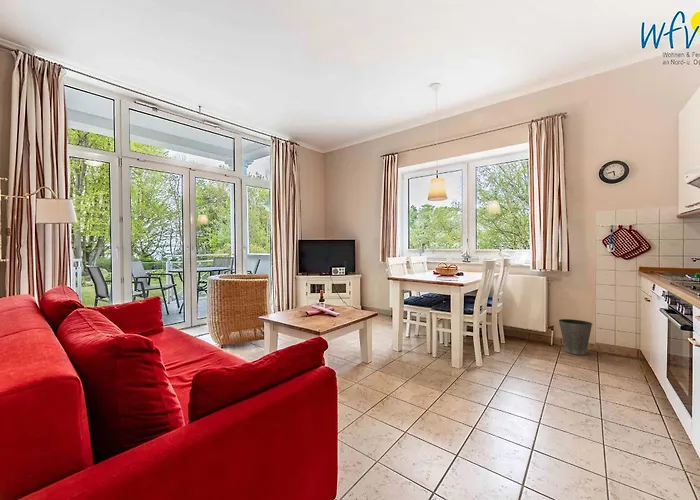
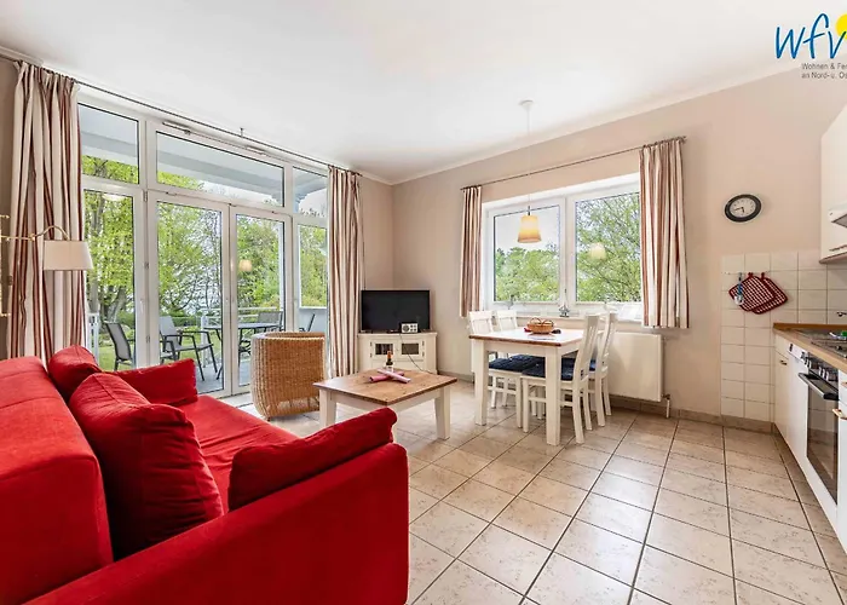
- waste basket [558,318,593,356]
